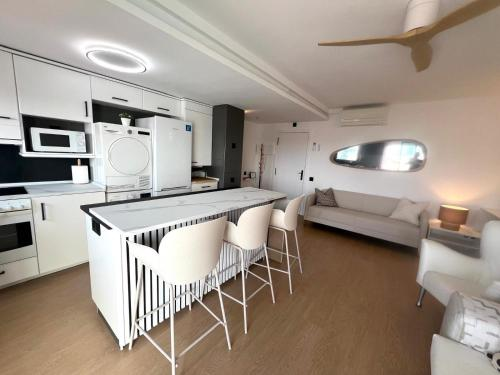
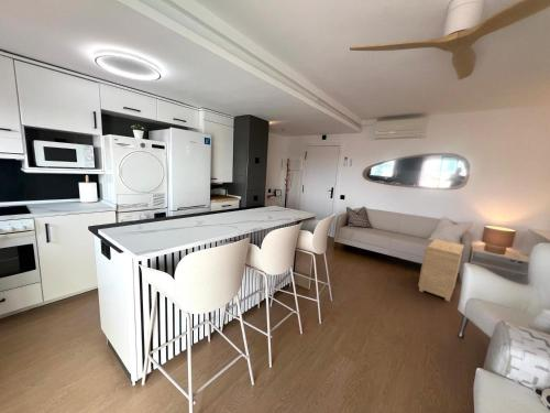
+ side table [417,238,465,303]
